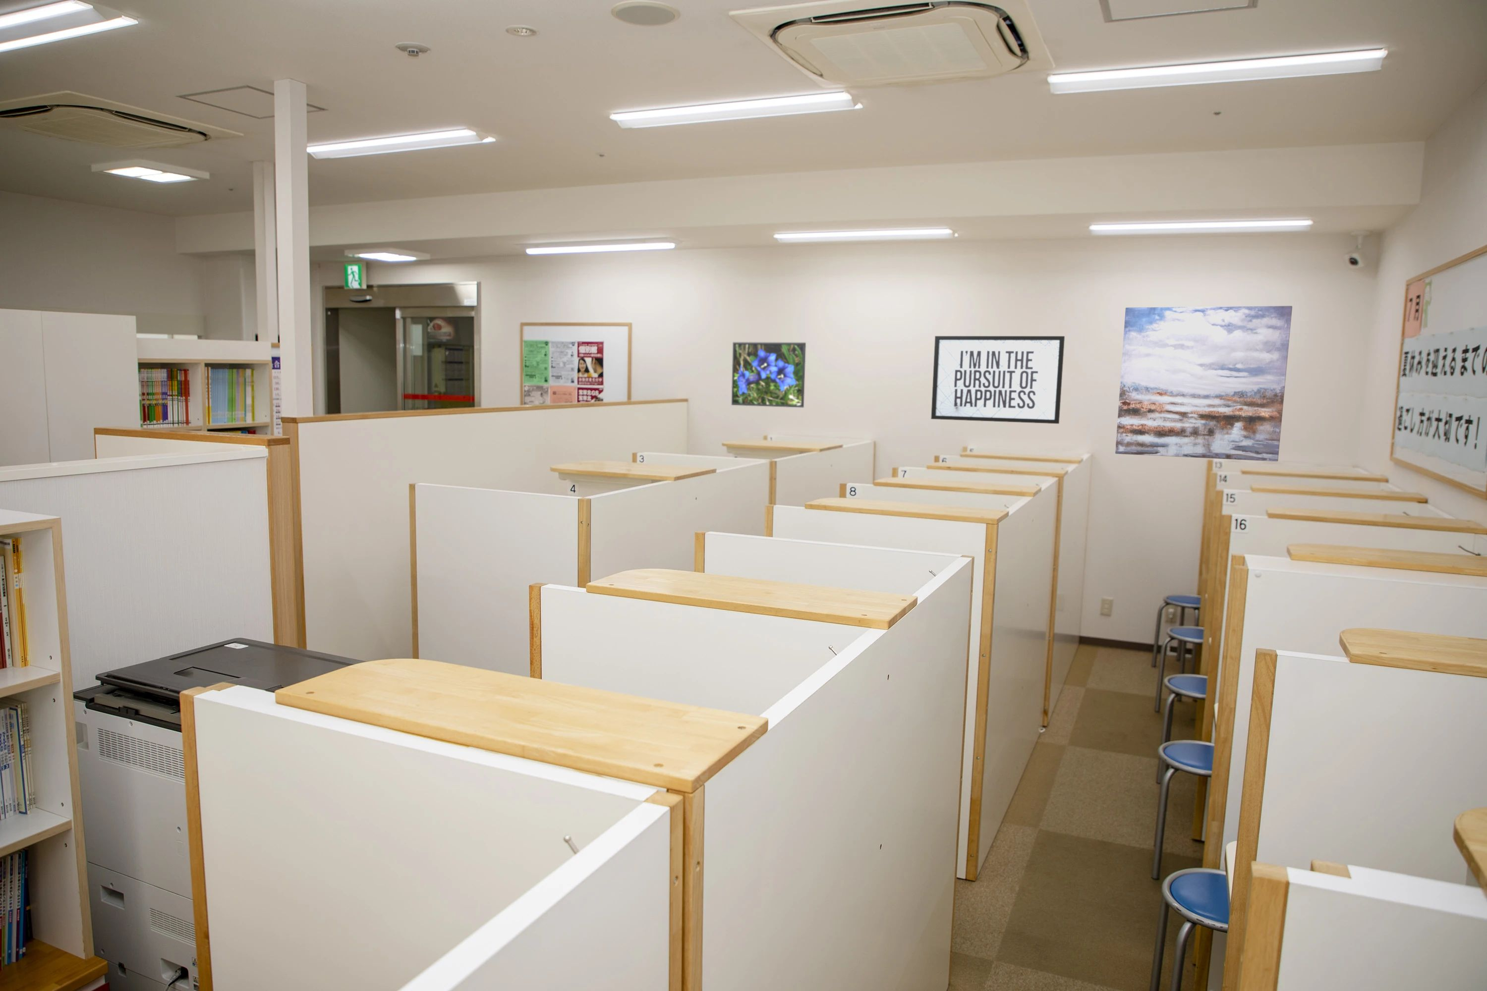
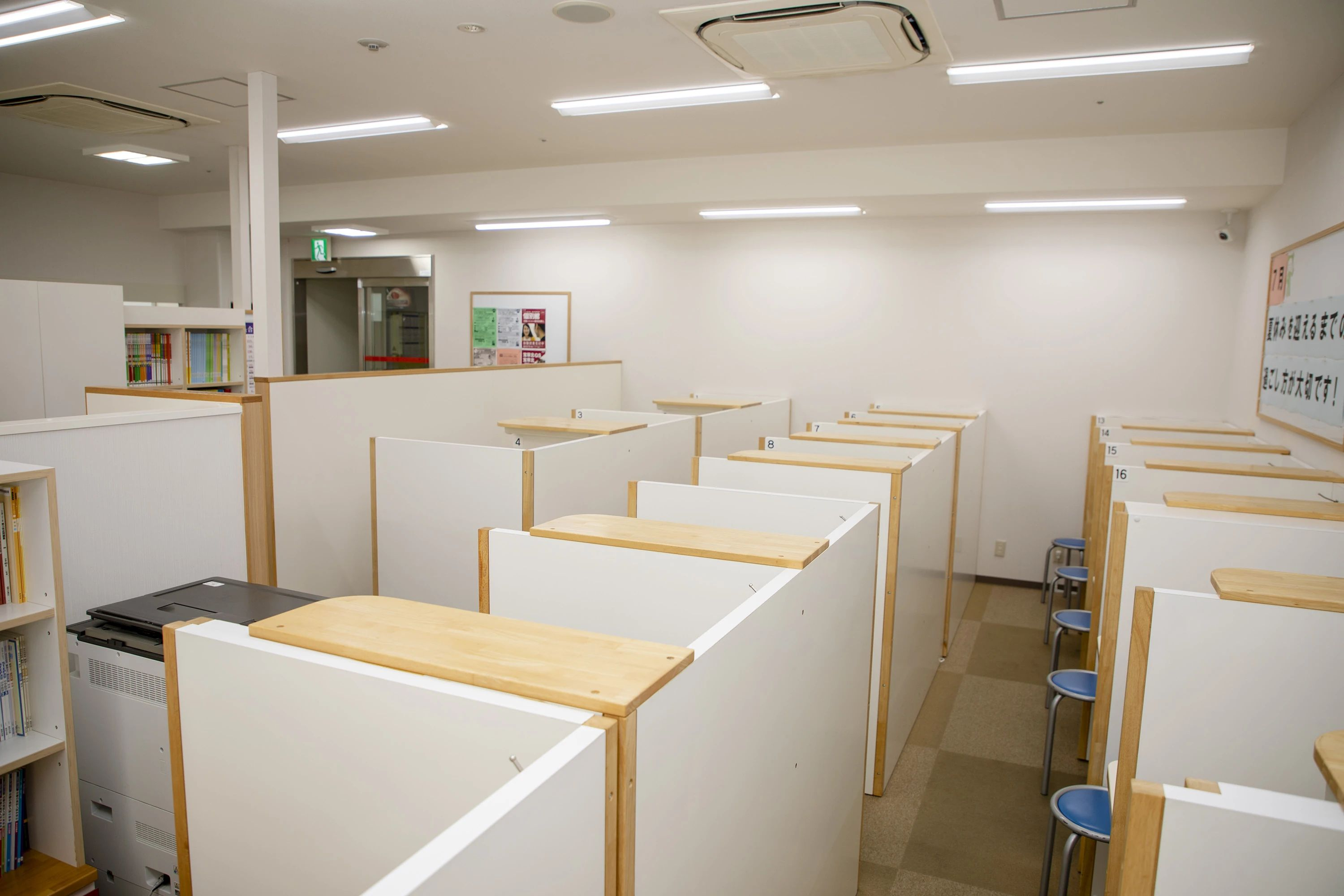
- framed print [731,342,807,408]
- mirror [930,335,1065,424]
- wall art [1115,305,1292,462]
